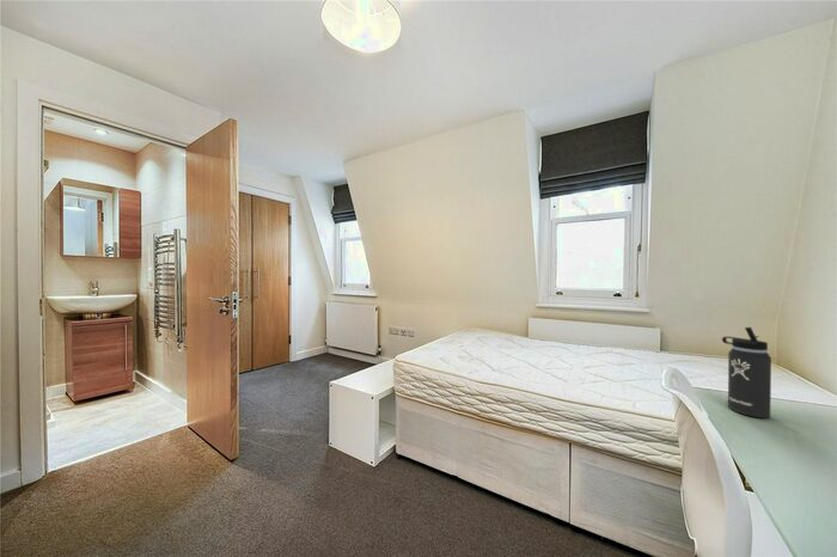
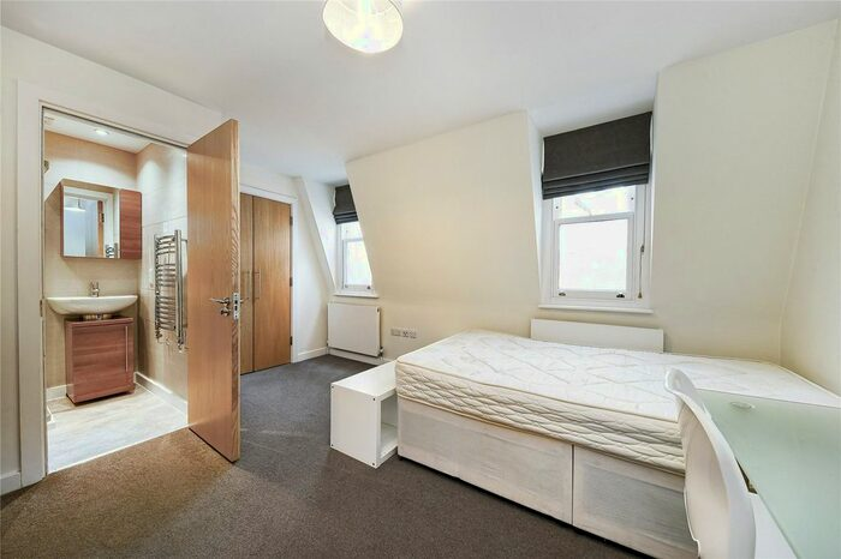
- thermos bottle [721,326,772,420]
